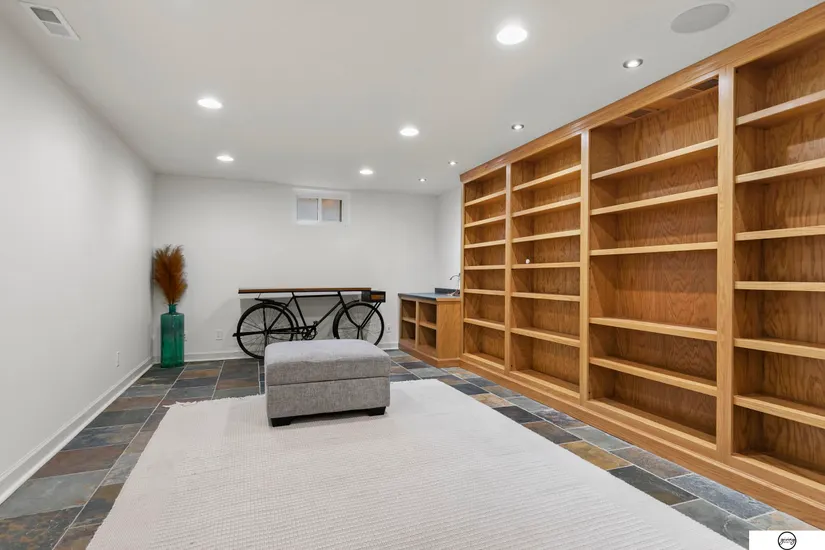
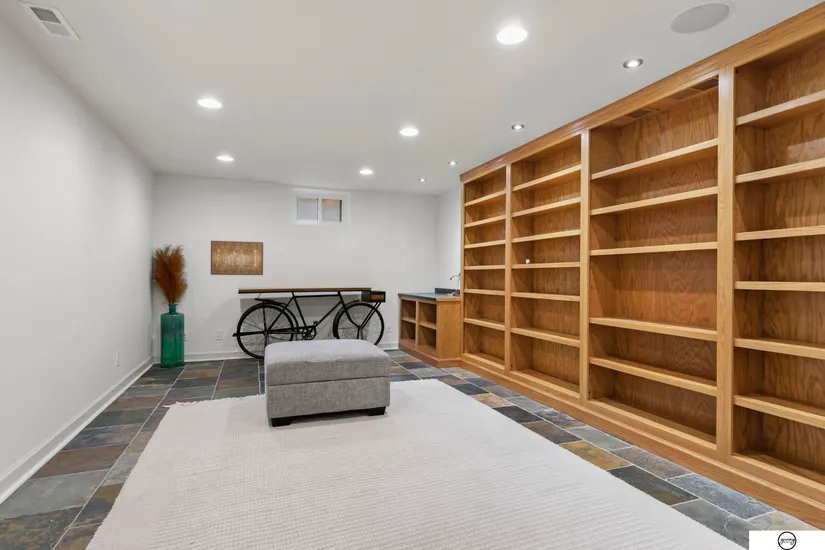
+ wall art [210,240,264,276]
